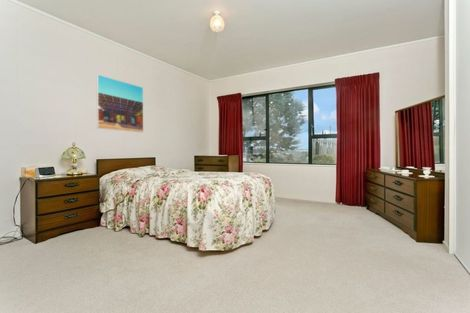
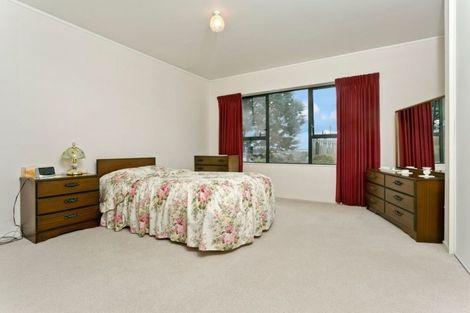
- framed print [96,74,144,133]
